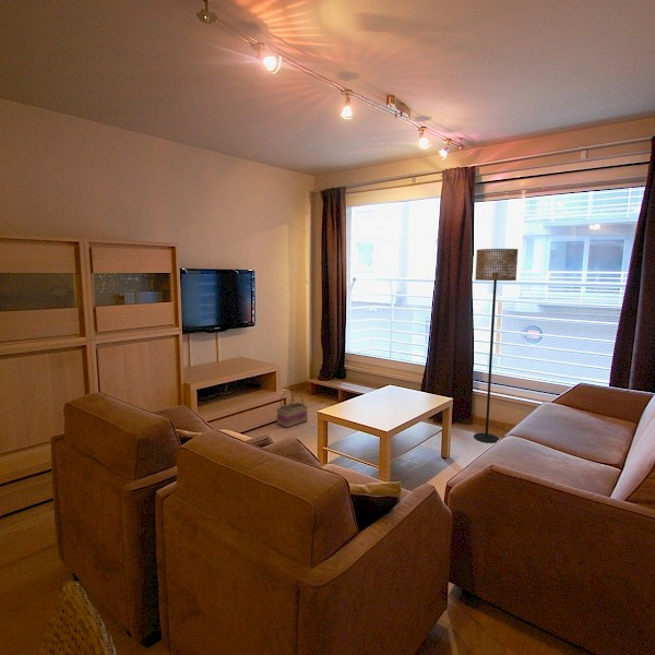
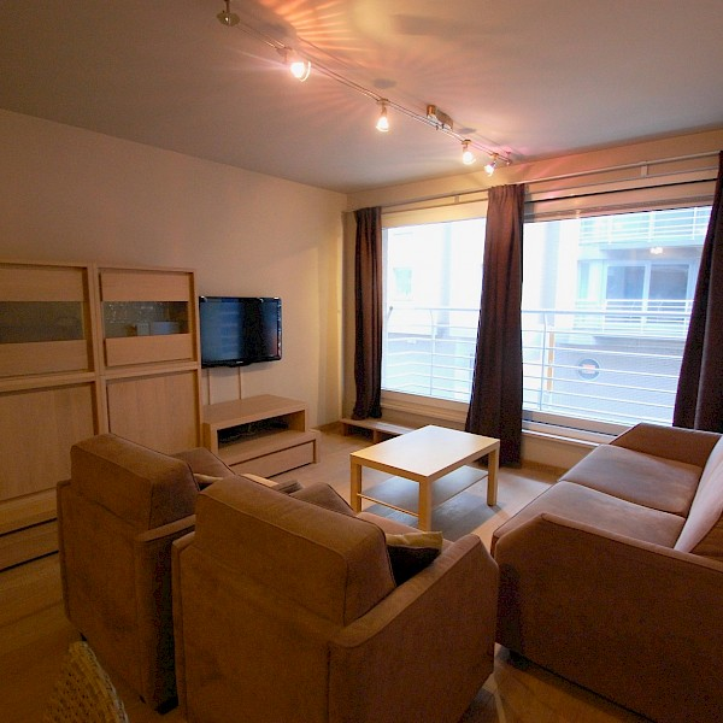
- floor lamp [473,248,519,444]
- basket [275,390,309,429]
